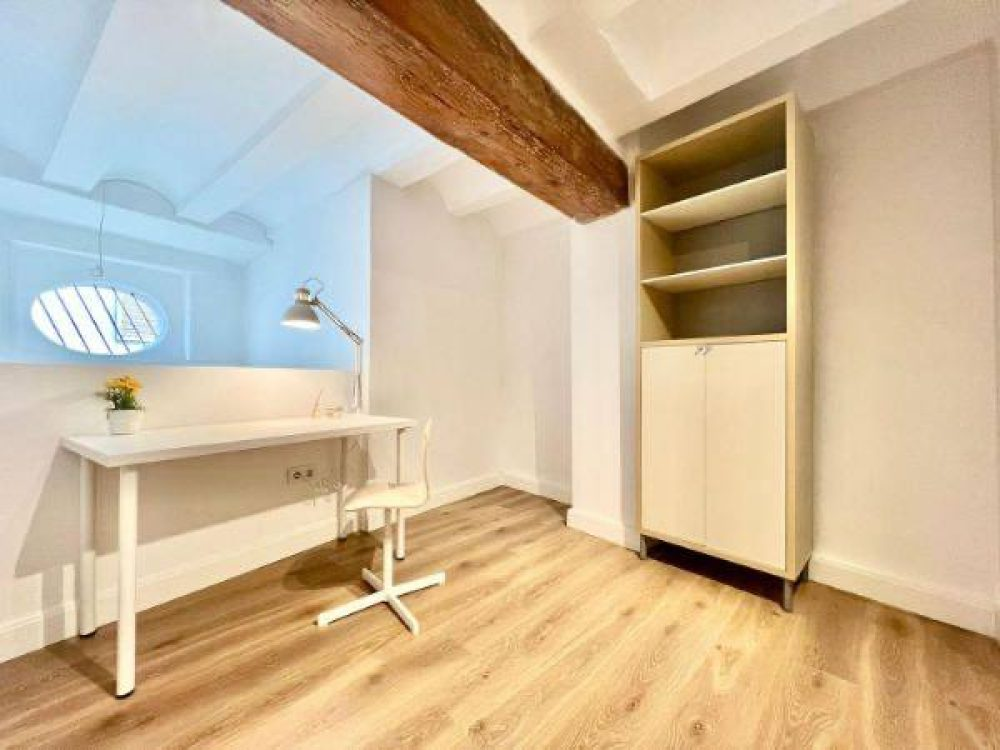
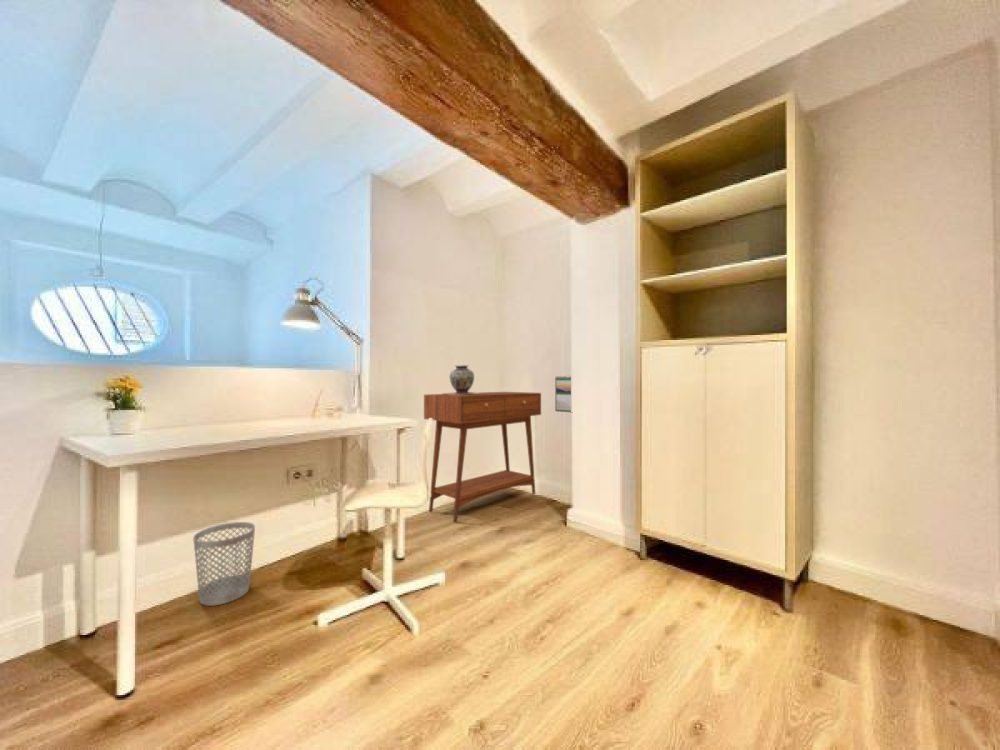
+ calendar [554,375,572,413]
+ console table [423,391,542,523]
+ decorative vase [441,364,479,395]
+ wastebasket [192,521,256,607]
